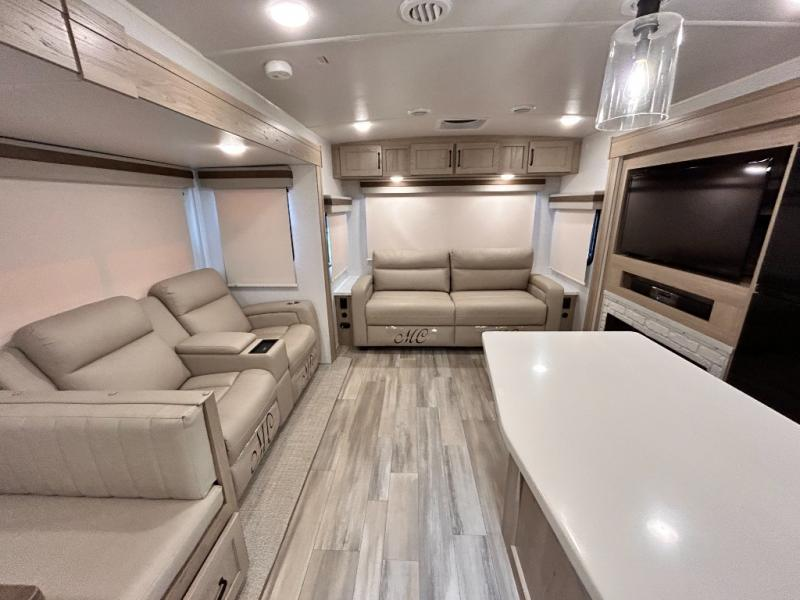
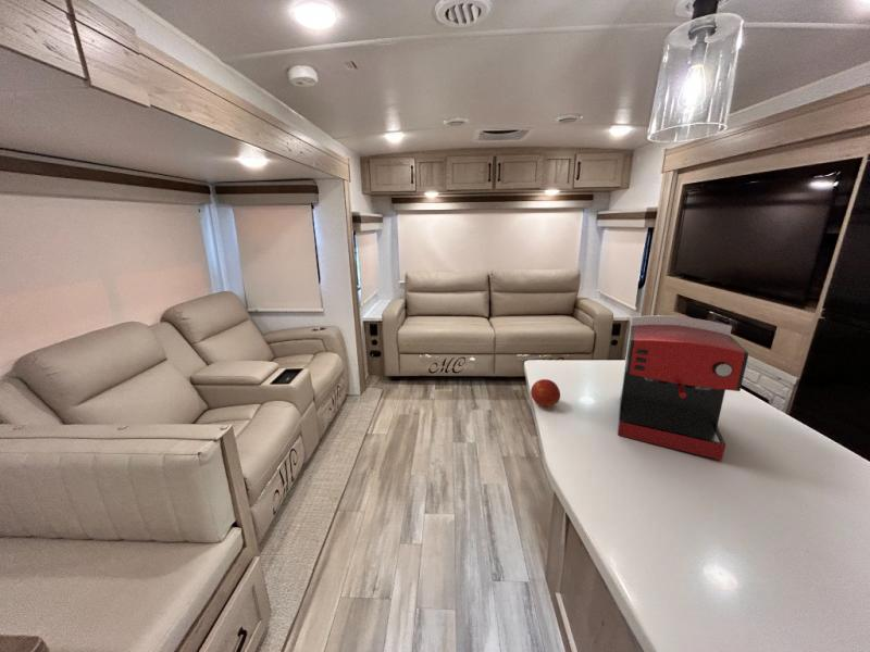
+ coffee maker [617,314,749,462]
+ fruit [530,378,561,409]
